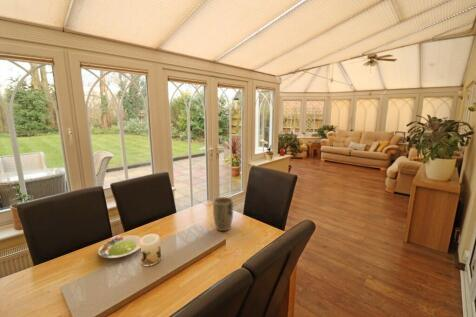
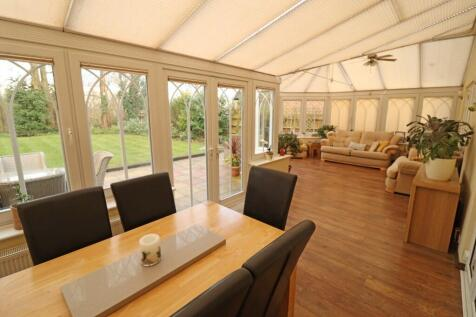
- plant pot [212,196,234,232]
- salad plate [97,234,142,259]
